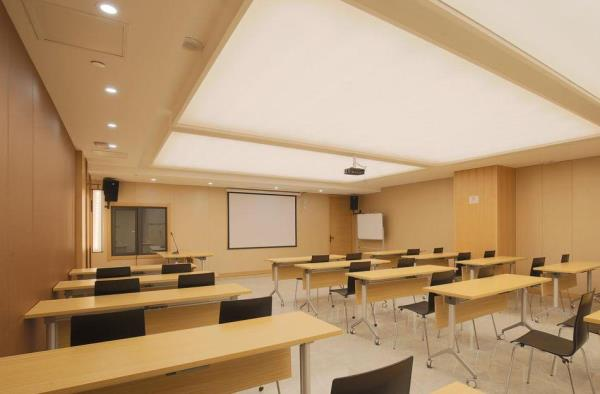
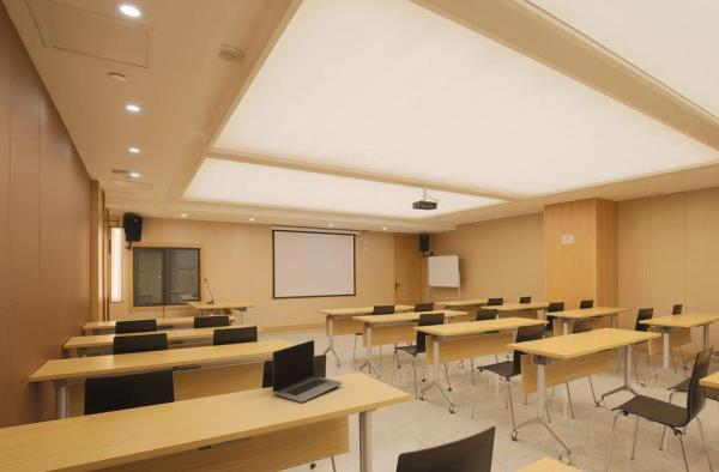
+ laptop computer [272,339,343,404]
